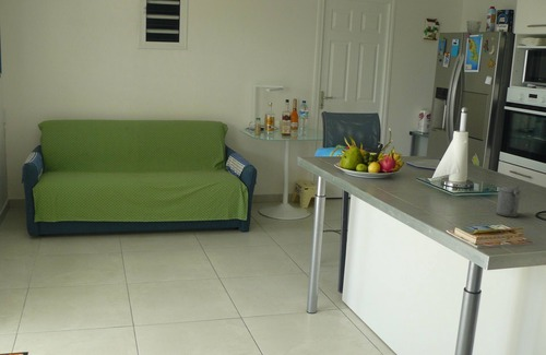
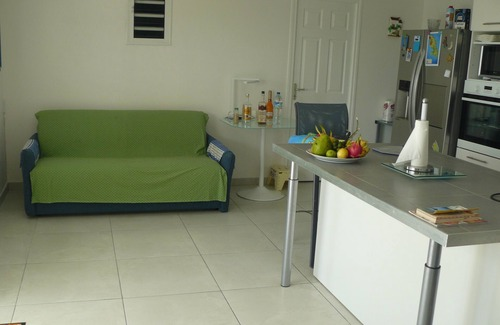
- beer stein [495,185,522,218]
